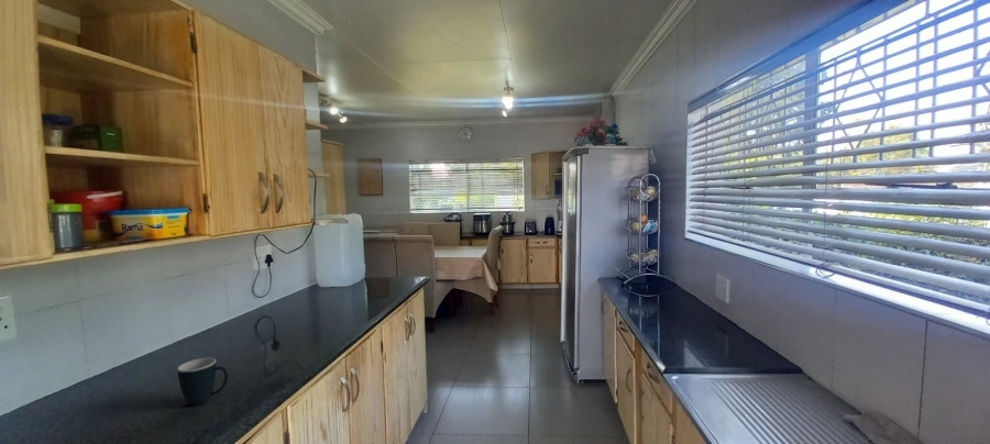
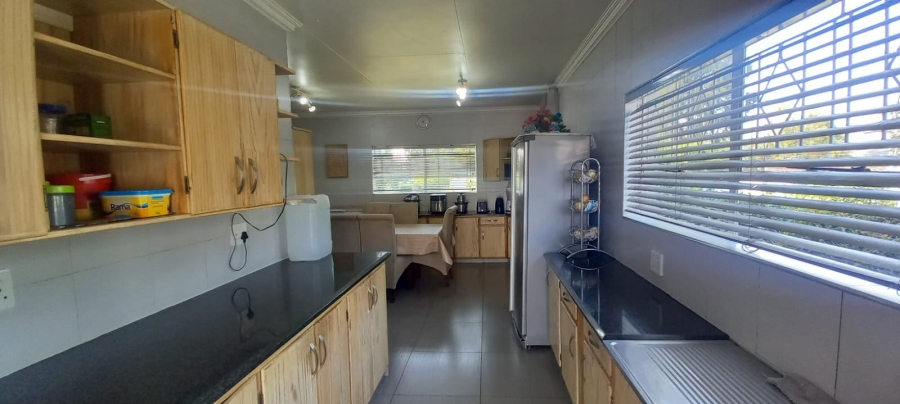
- mug [177,357,229,407]
